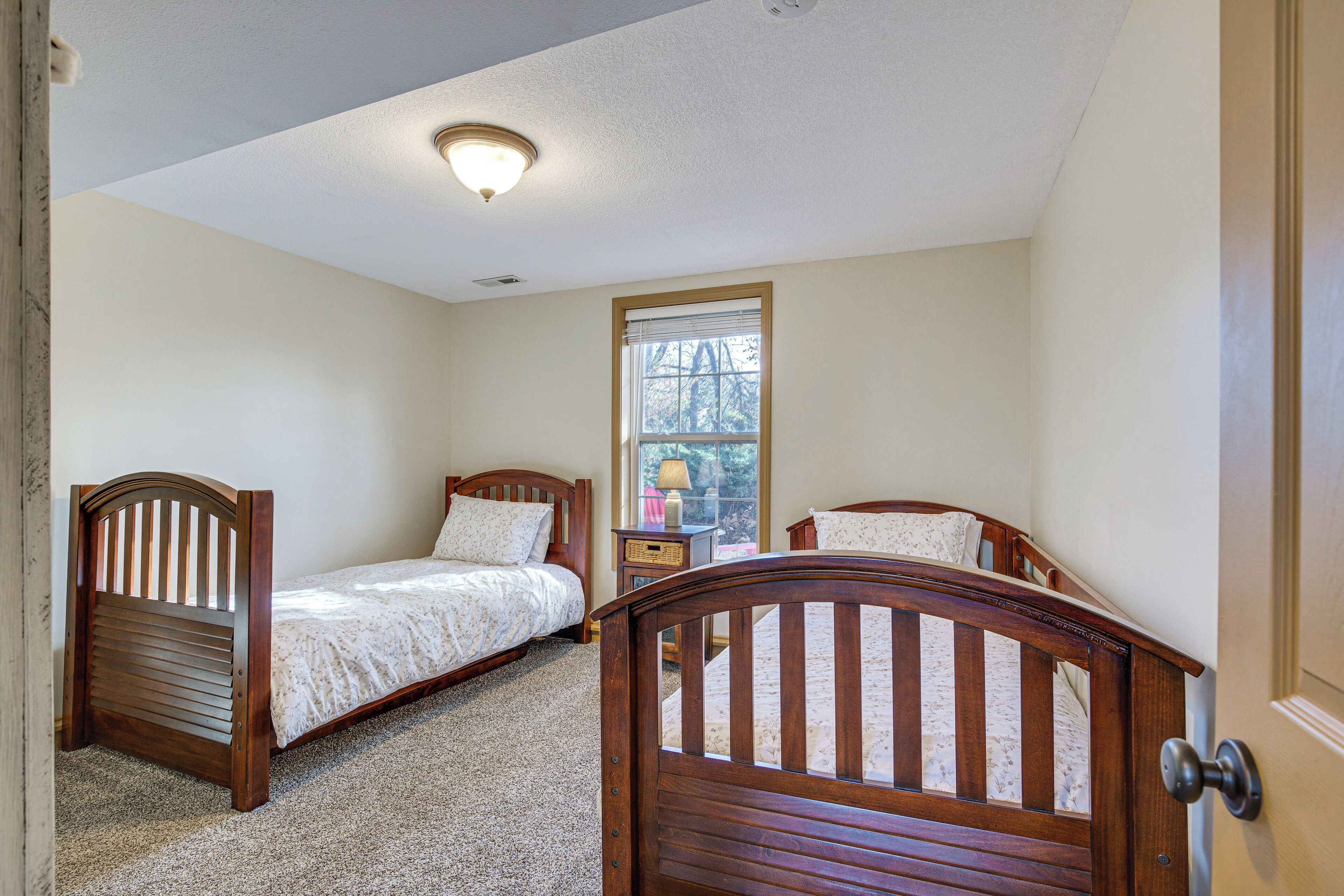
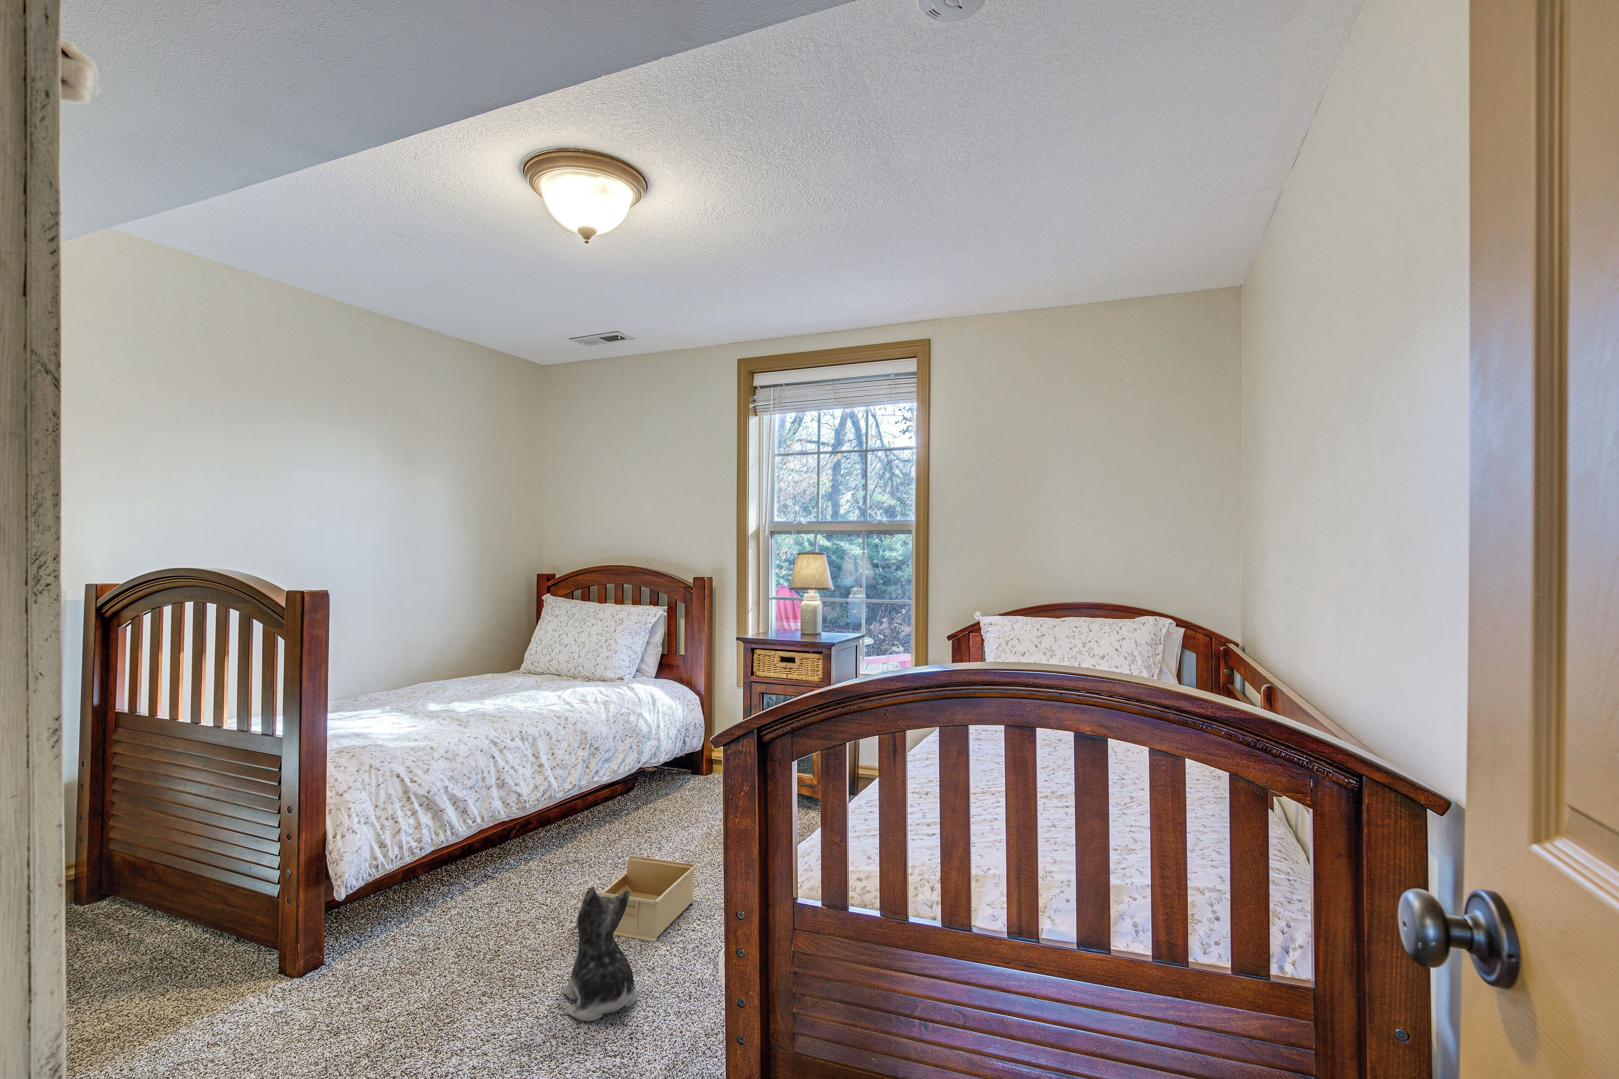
+ storage bin [582,855,697,942]
+ plush toy [563,886,638,1021]
